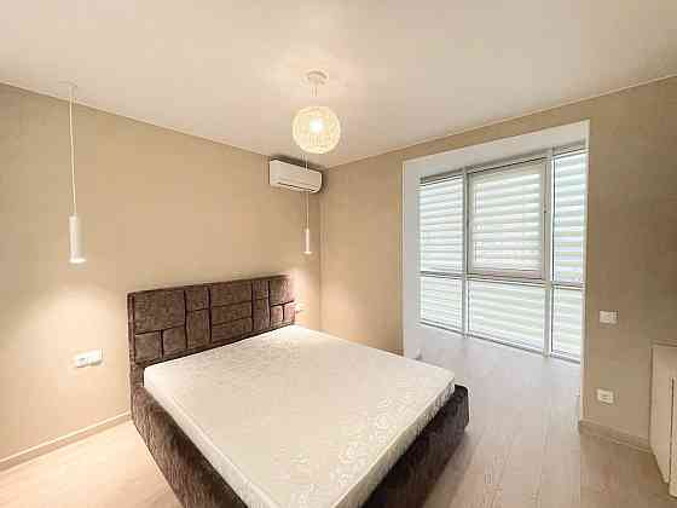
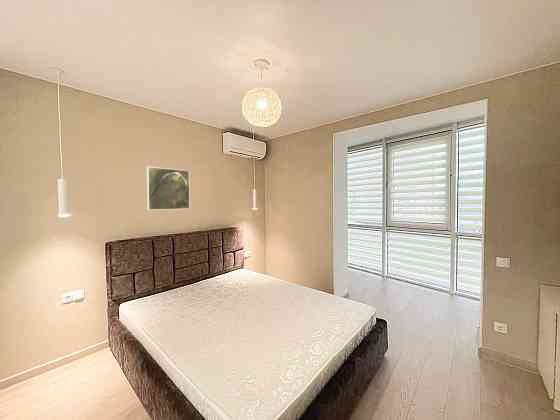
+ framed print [146,166,191,211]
